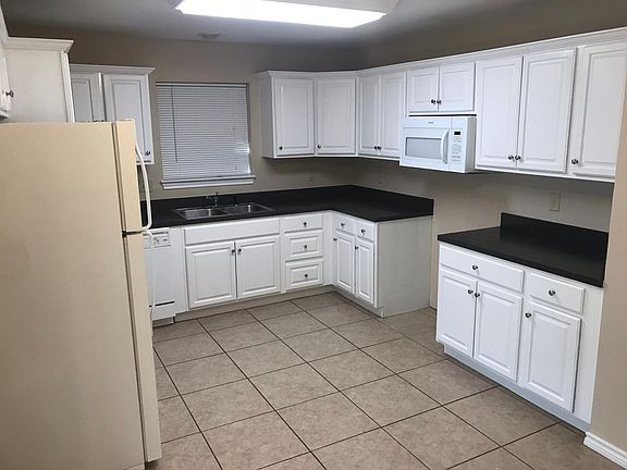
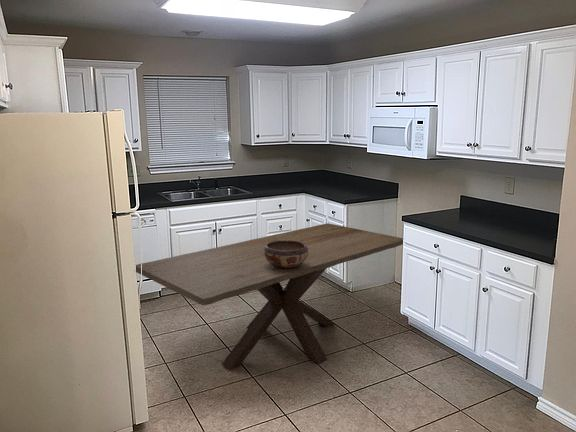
+ dining table [135,222,404,370]
+ decorative bowl [264,240,308,269]
